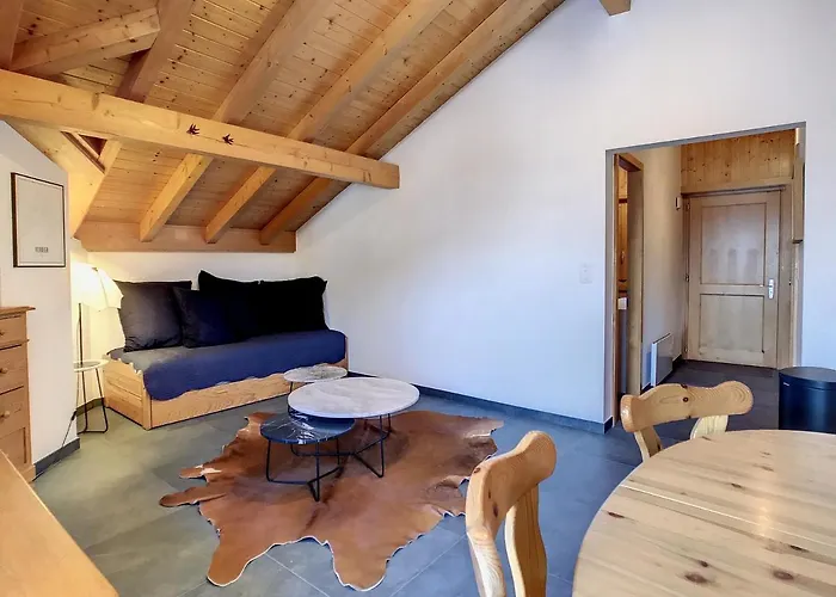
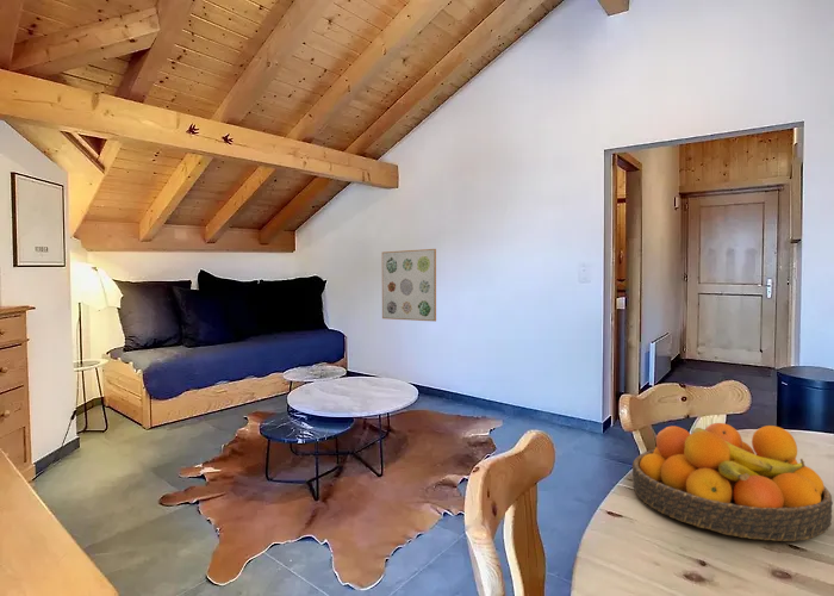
+ fruit bowl [631,422,834,542]
+ wall art [381,248,437,323]
